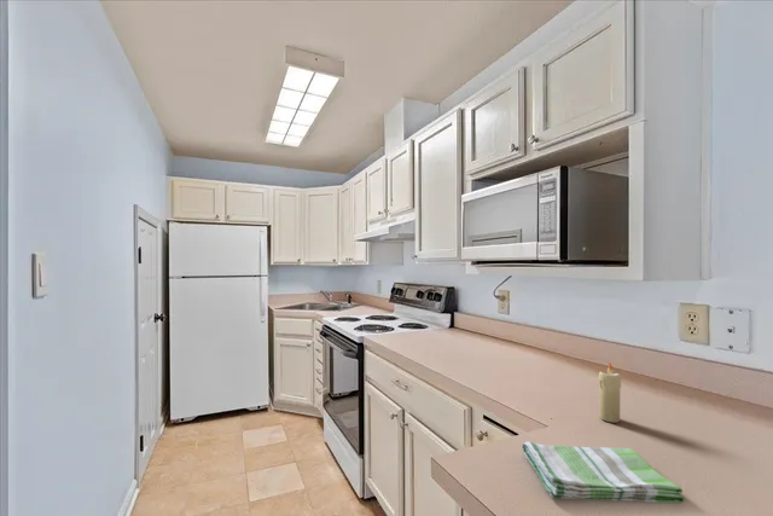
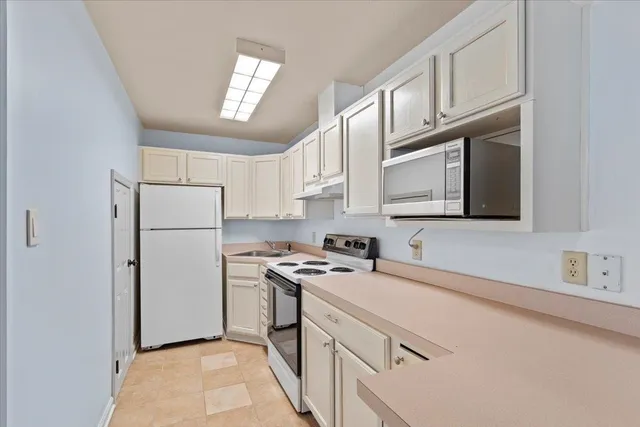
- candle [598,363,622,424]
- dish towel [521,441,685,504]
